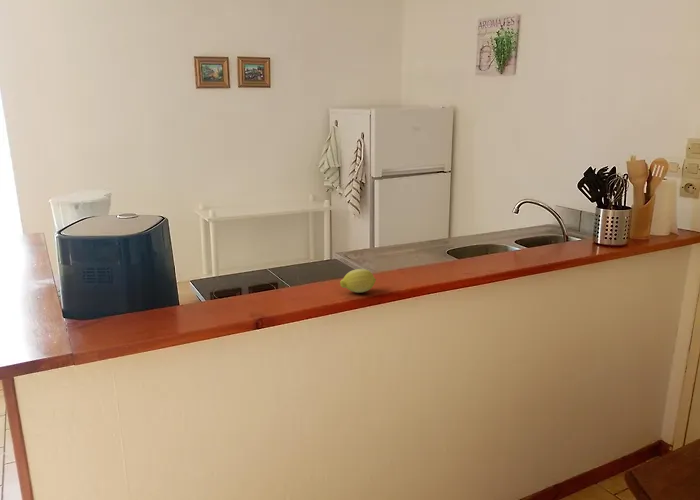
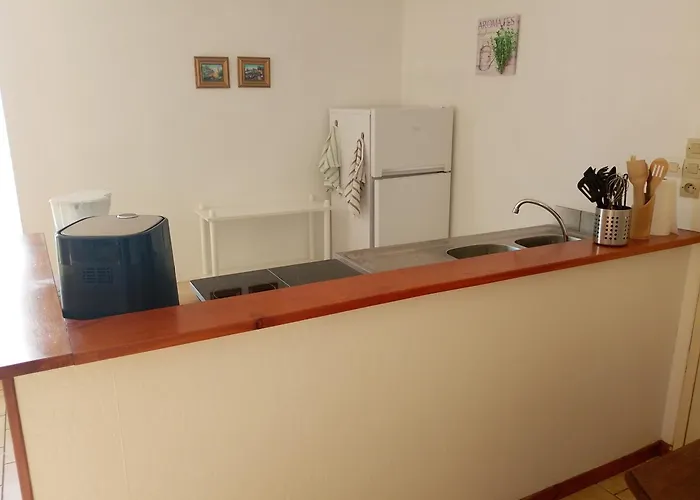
- fruit [339,268,377,294]
